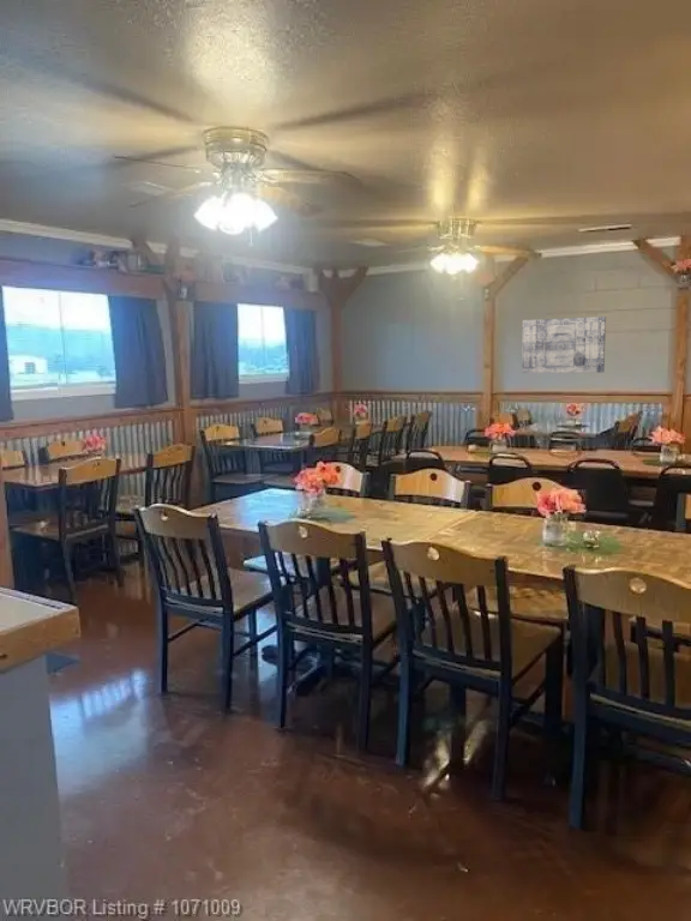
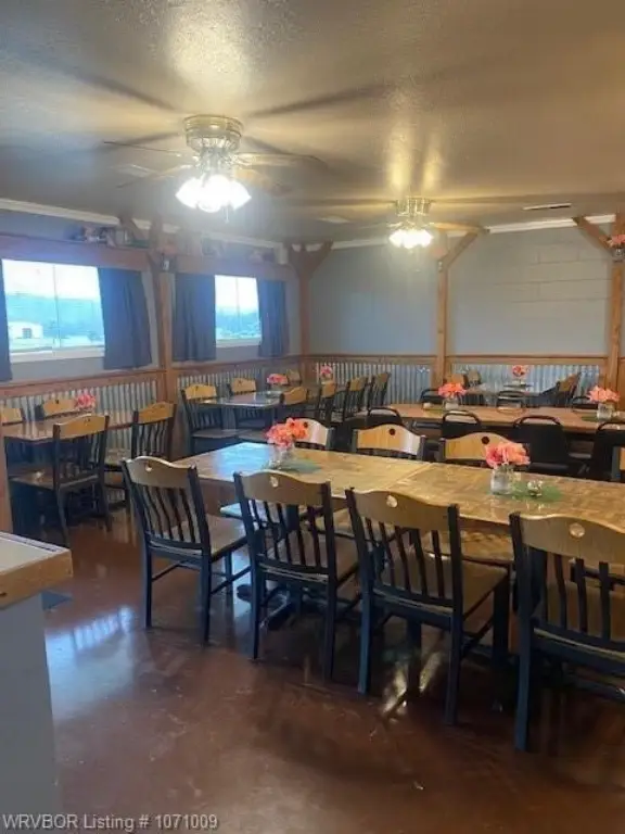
- wall art [521,315,607,374]
